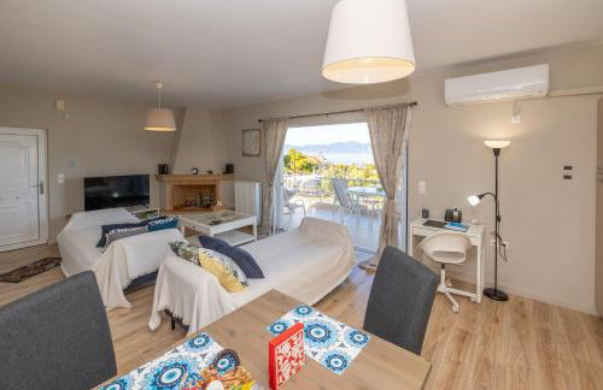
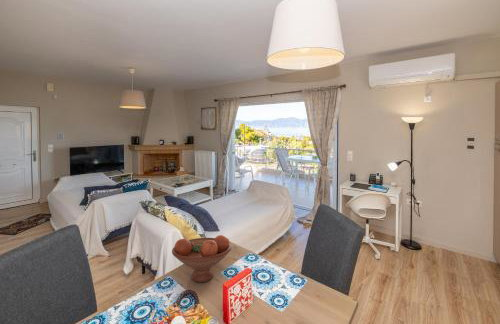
+ fruit bowl [171,234,232,283]
